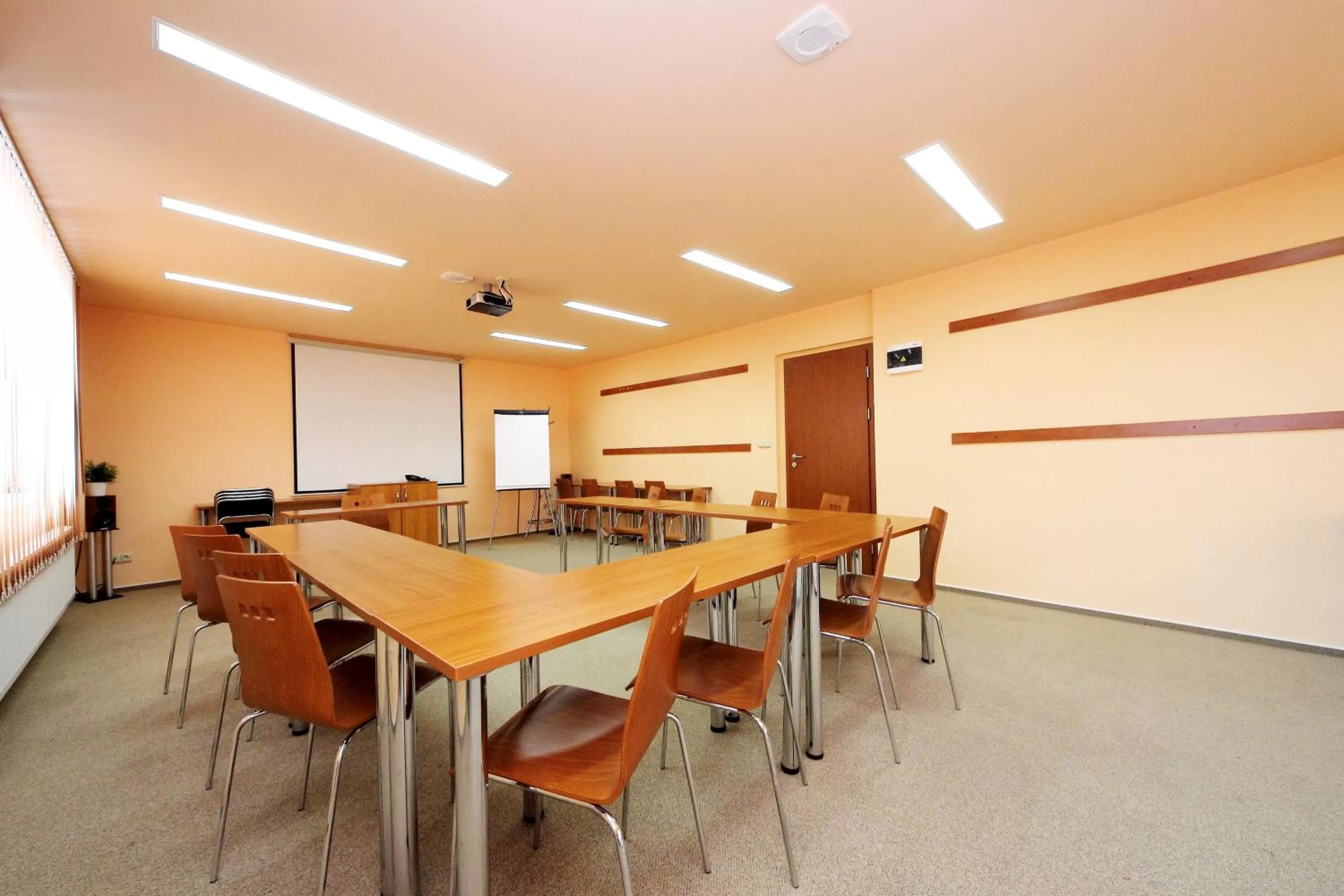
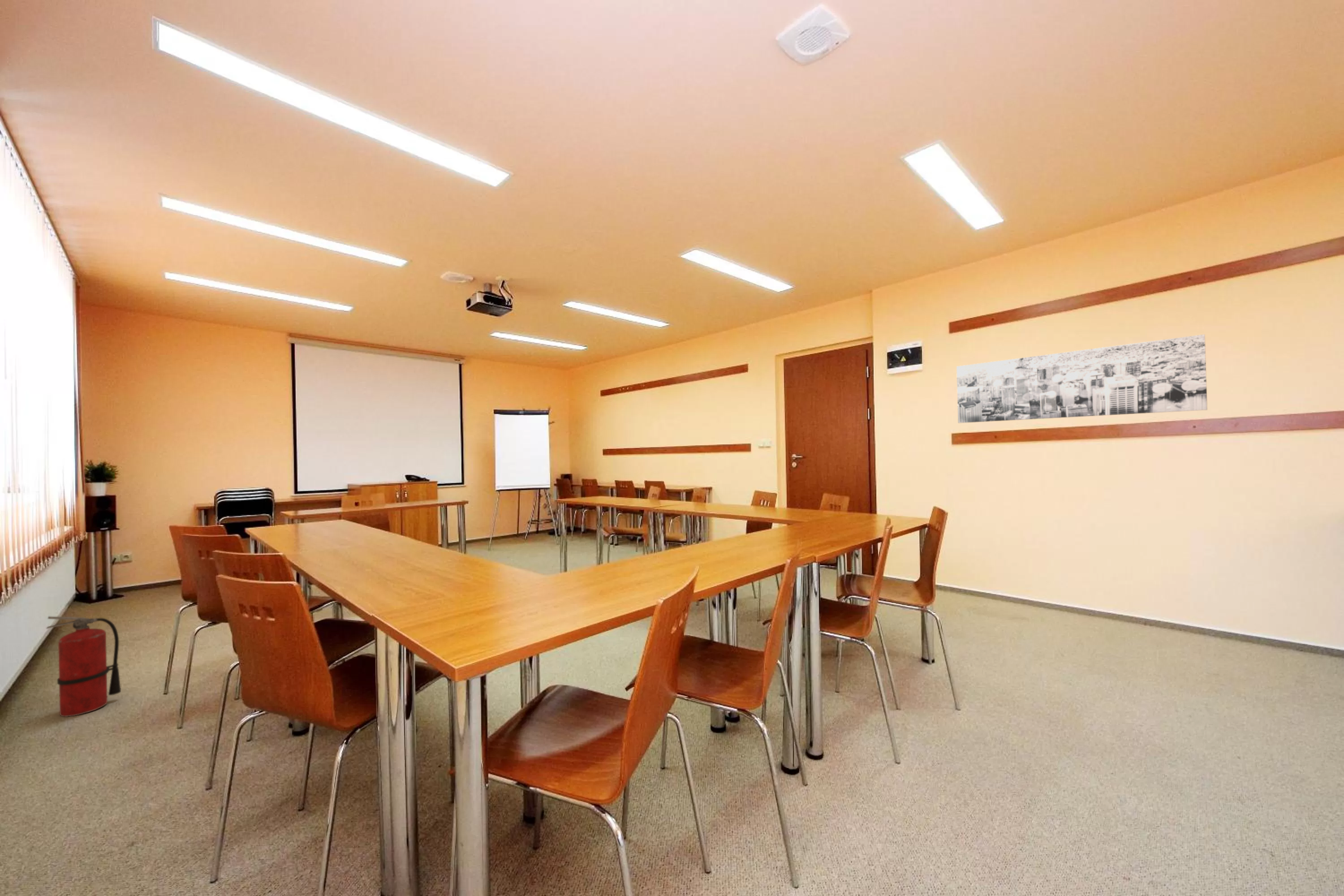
+ fire extinguisher [46,616,121,717]
+ wall art [956,334,1208,423]
